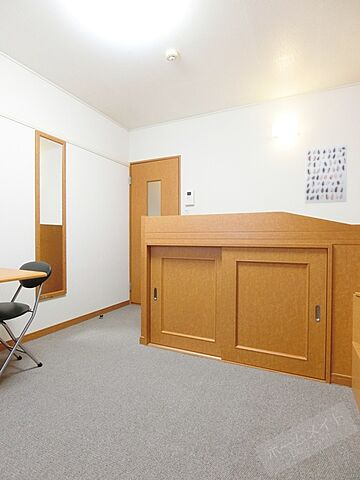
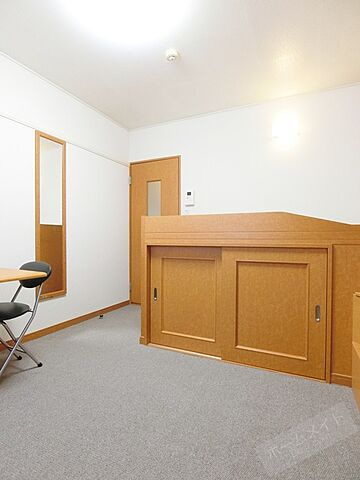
- wall art [304,144,348,204]
